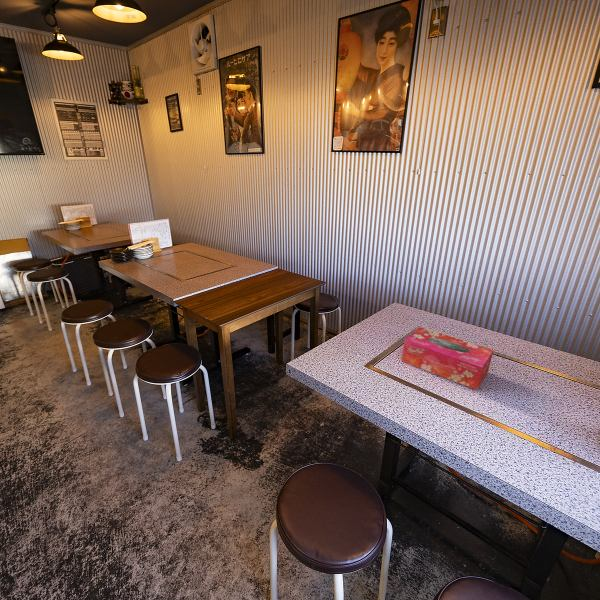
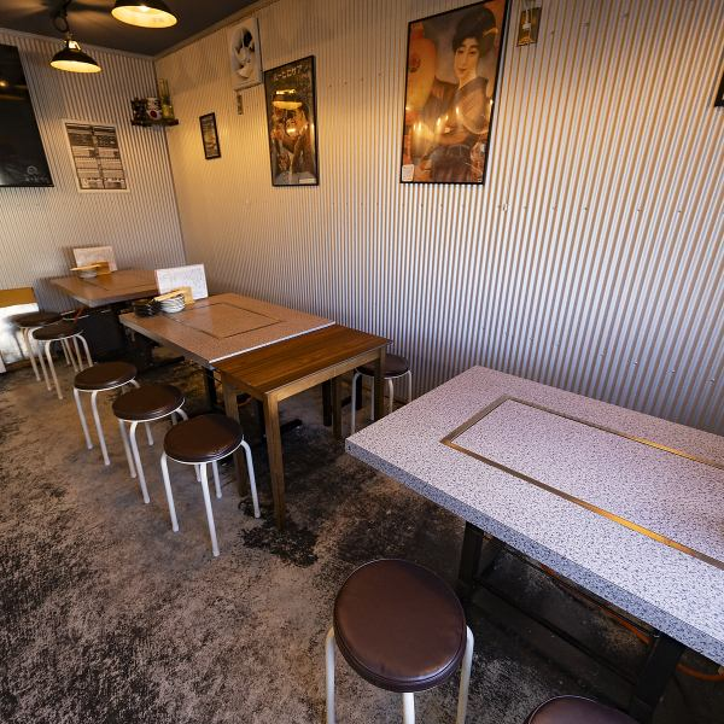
- tissue box [401,326,495,391]
